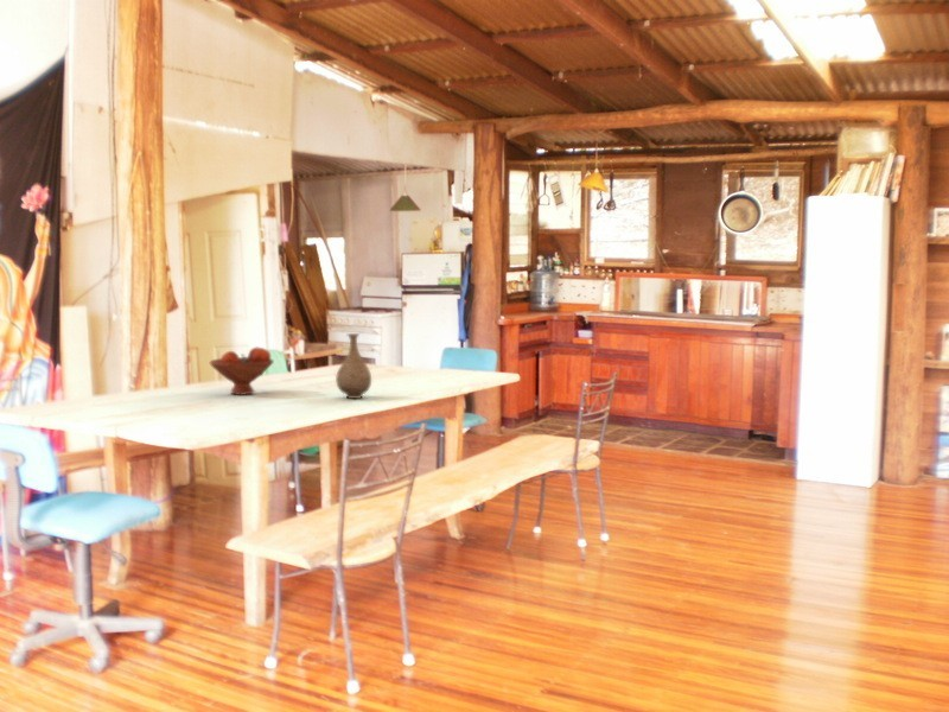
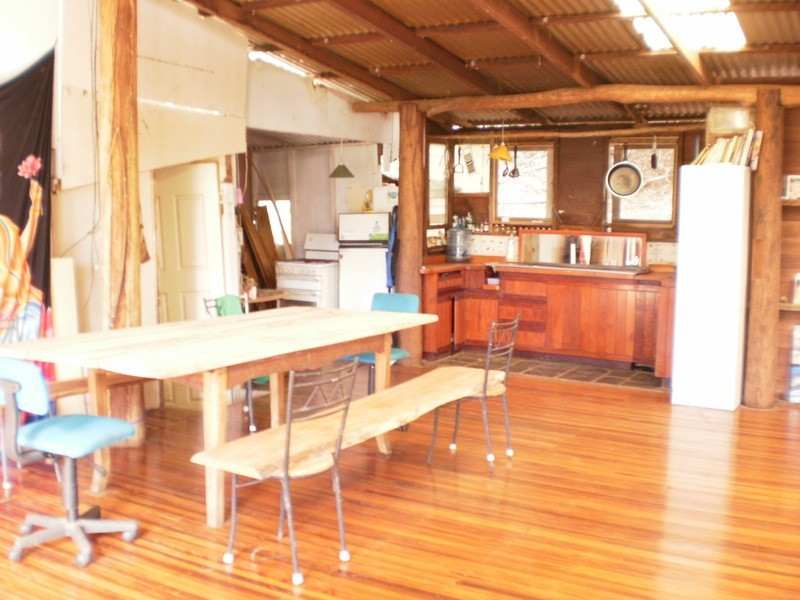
- fruit bowl [209,347,275,396]
- vase [335,332,372,400]
